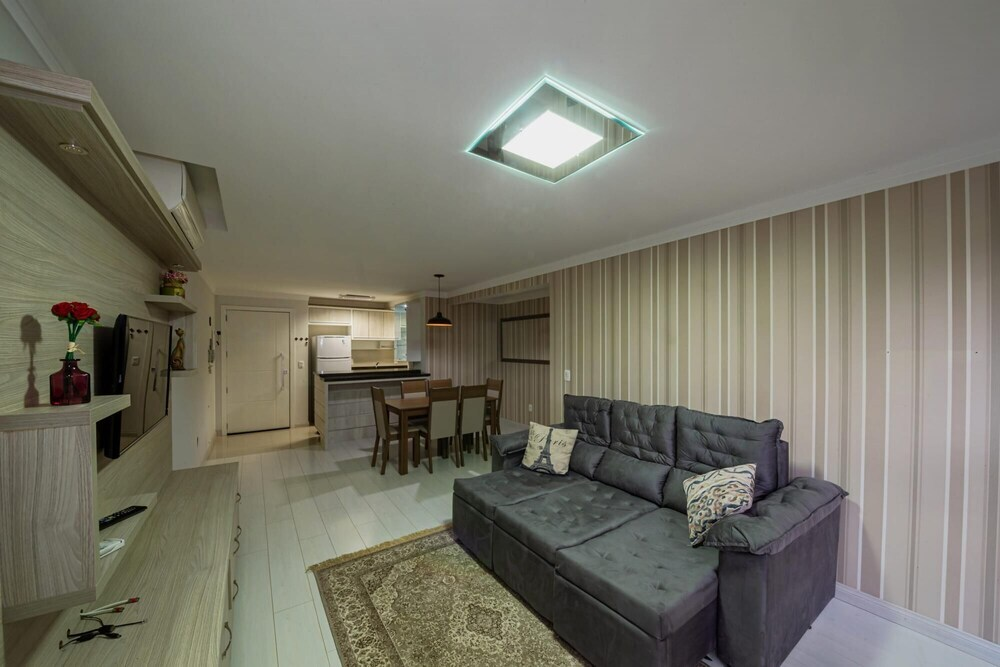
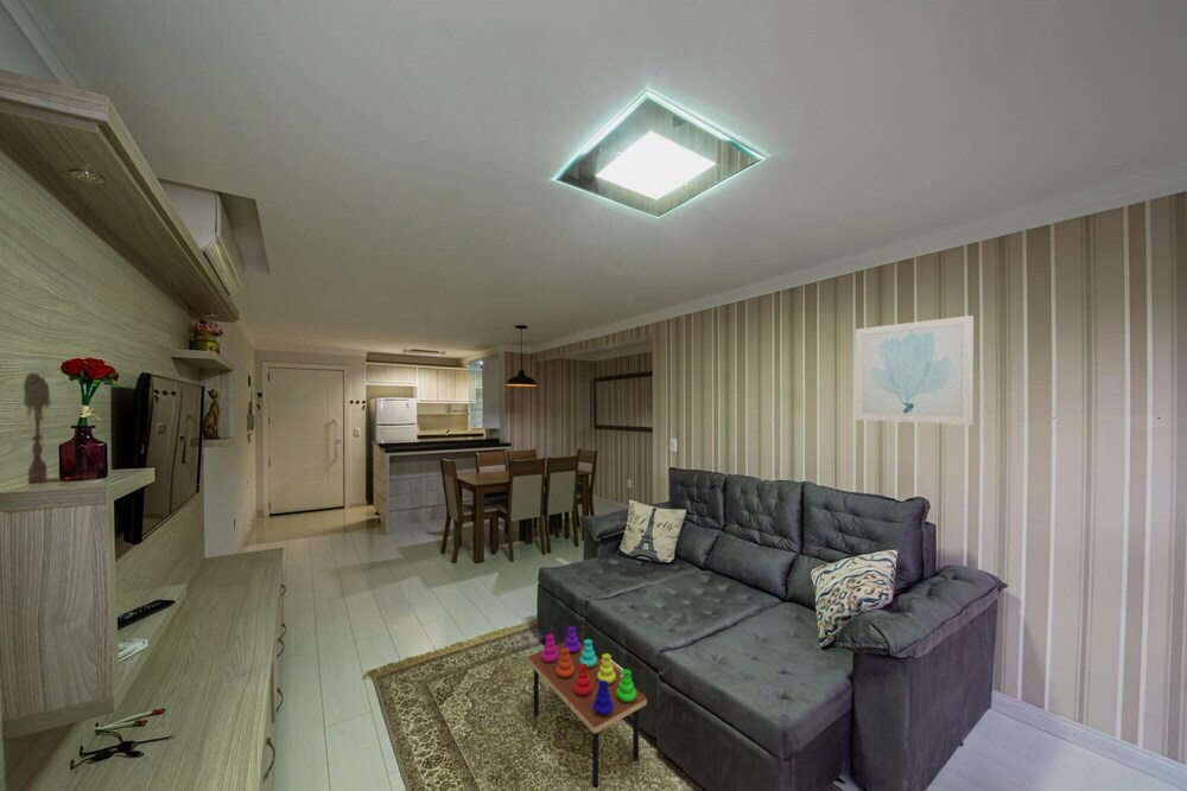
+ stacking toy [527,625,648,789]
+ wall art [855,314,975,426]
